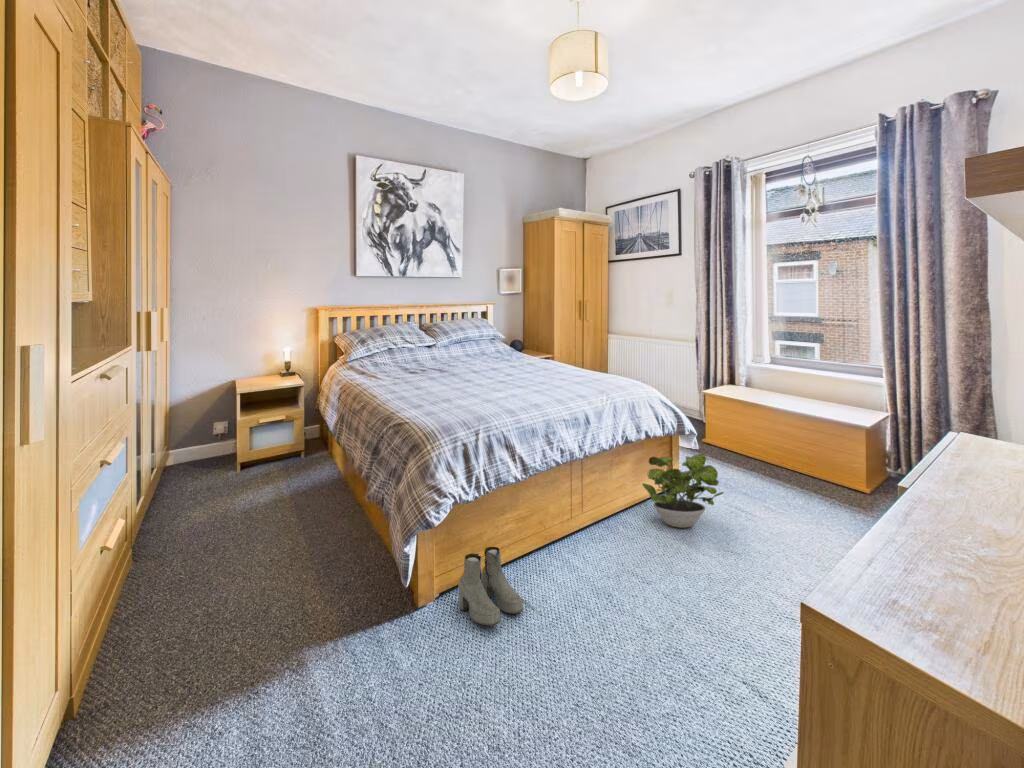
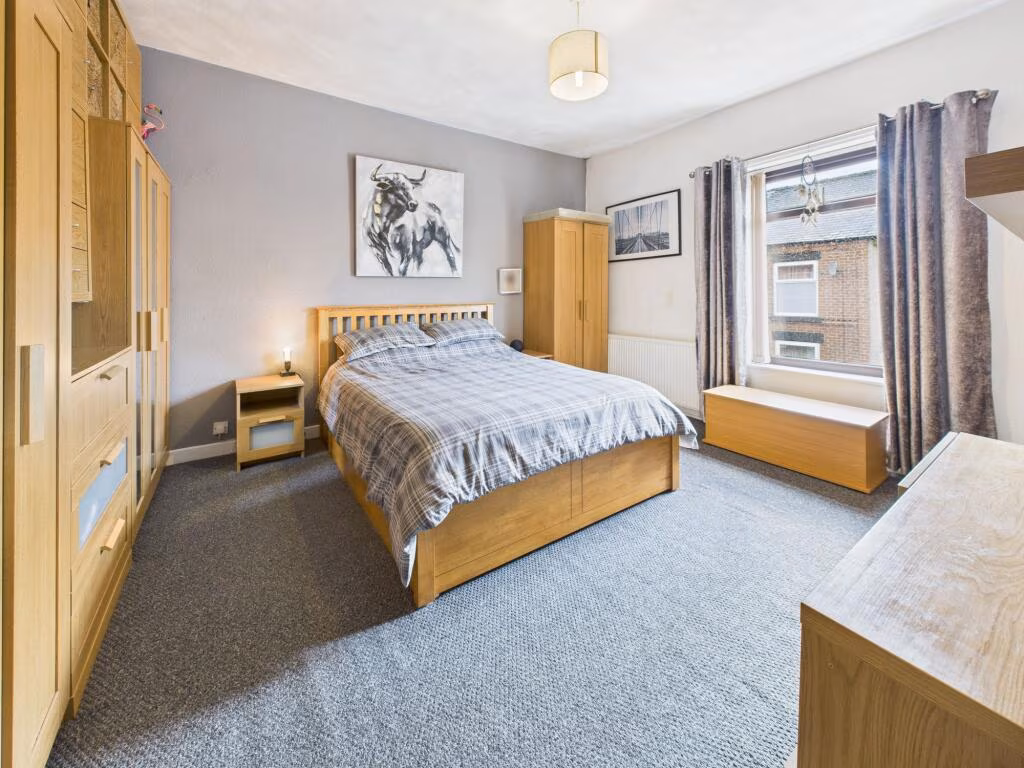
- boots [457,546,524,627]
- potted plant [641,452,725,529]
